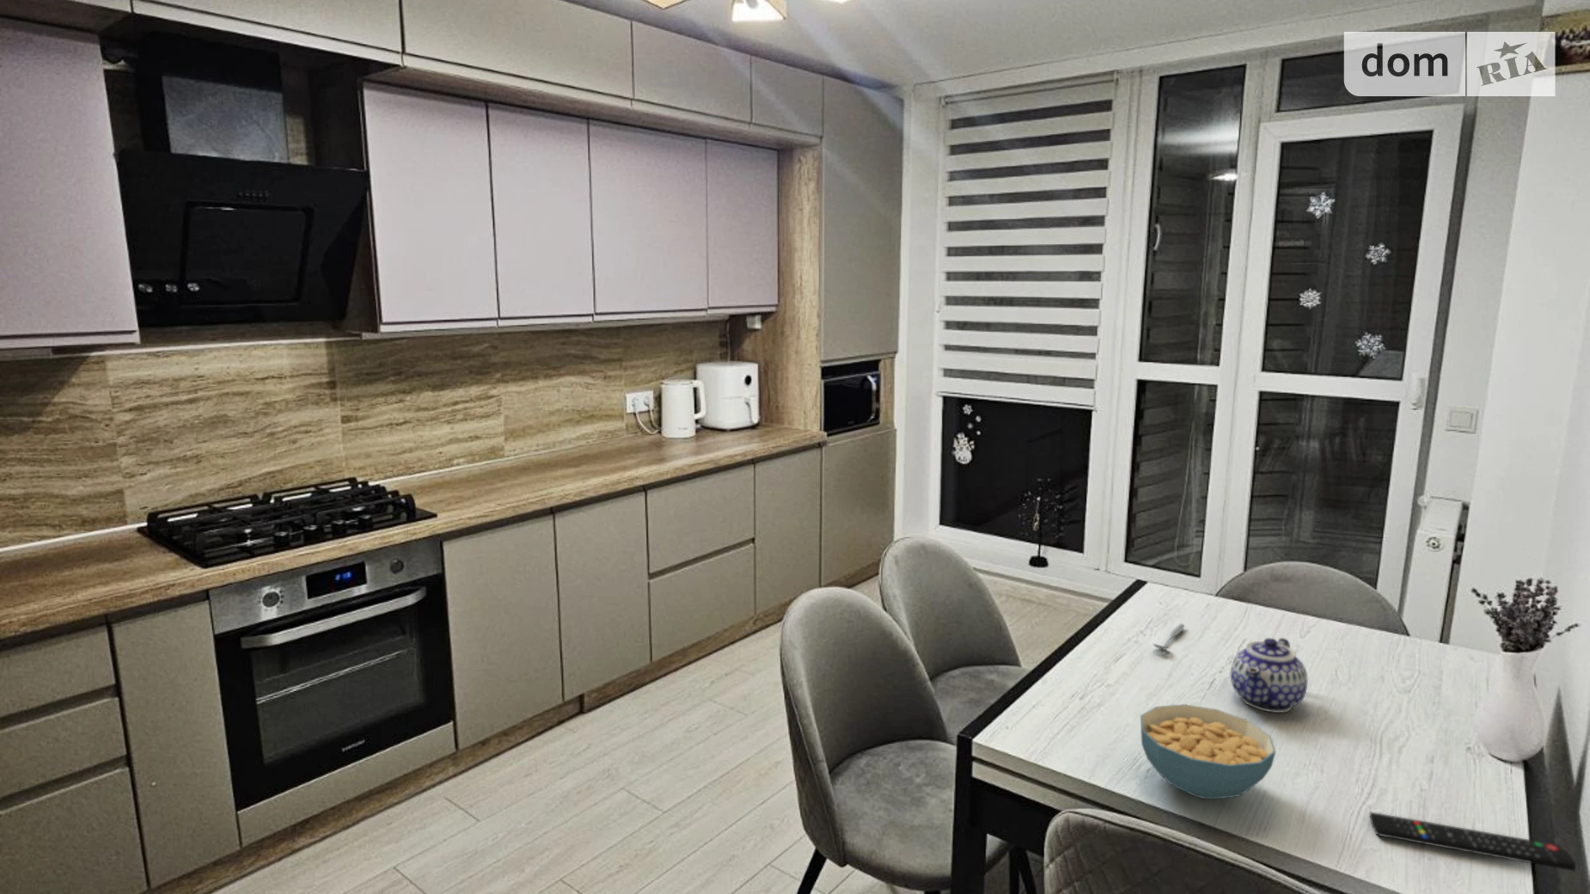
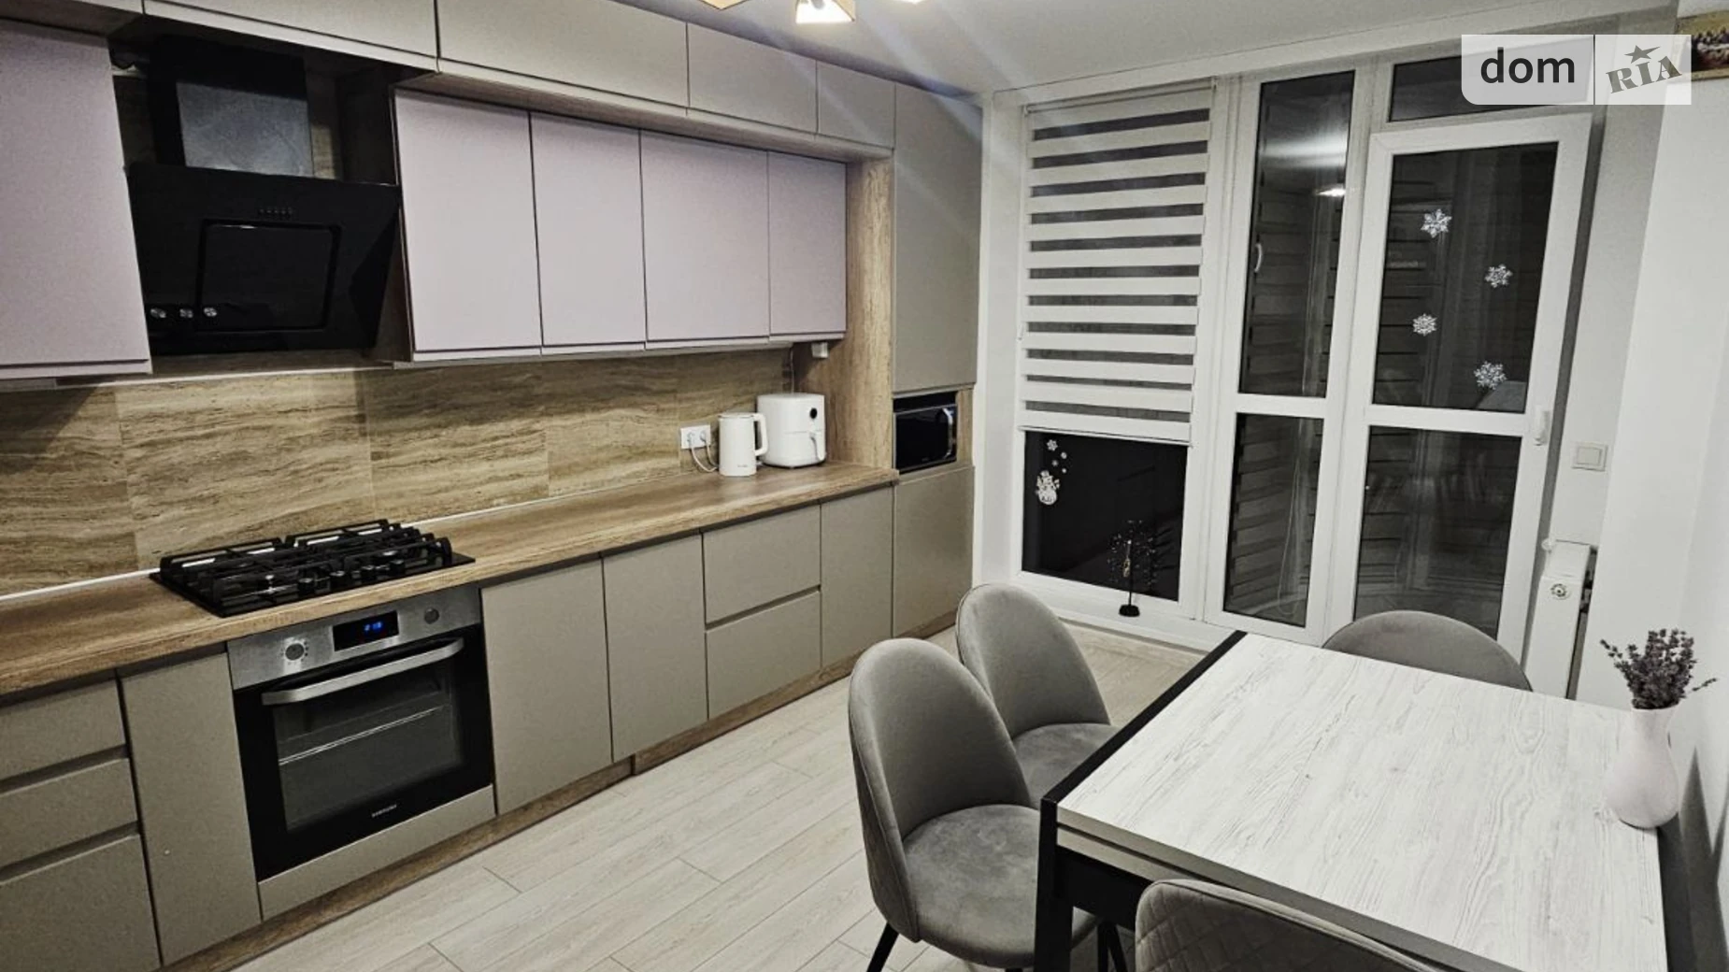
- cereal bowl [1140,703,1277,800]
- teapot [1230,637,1308,714]
- remote control [1368,811,1576,872]
- spoon [1152,623,1185,651]
